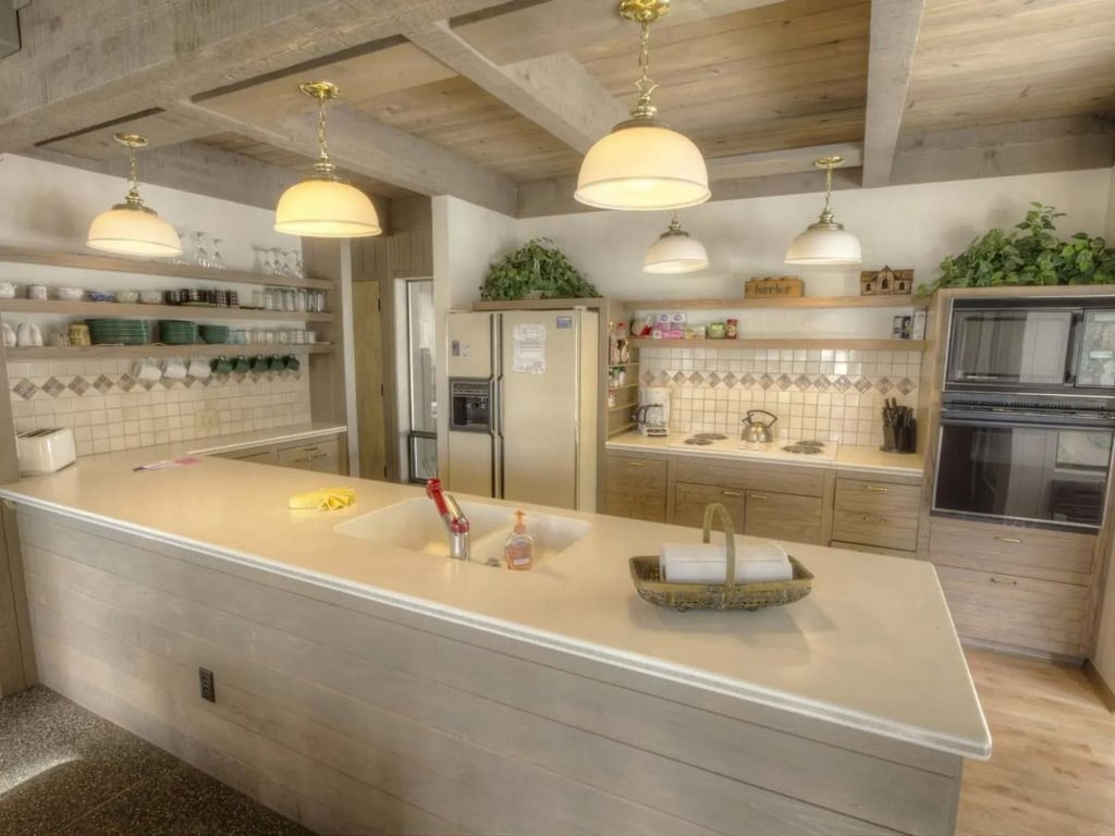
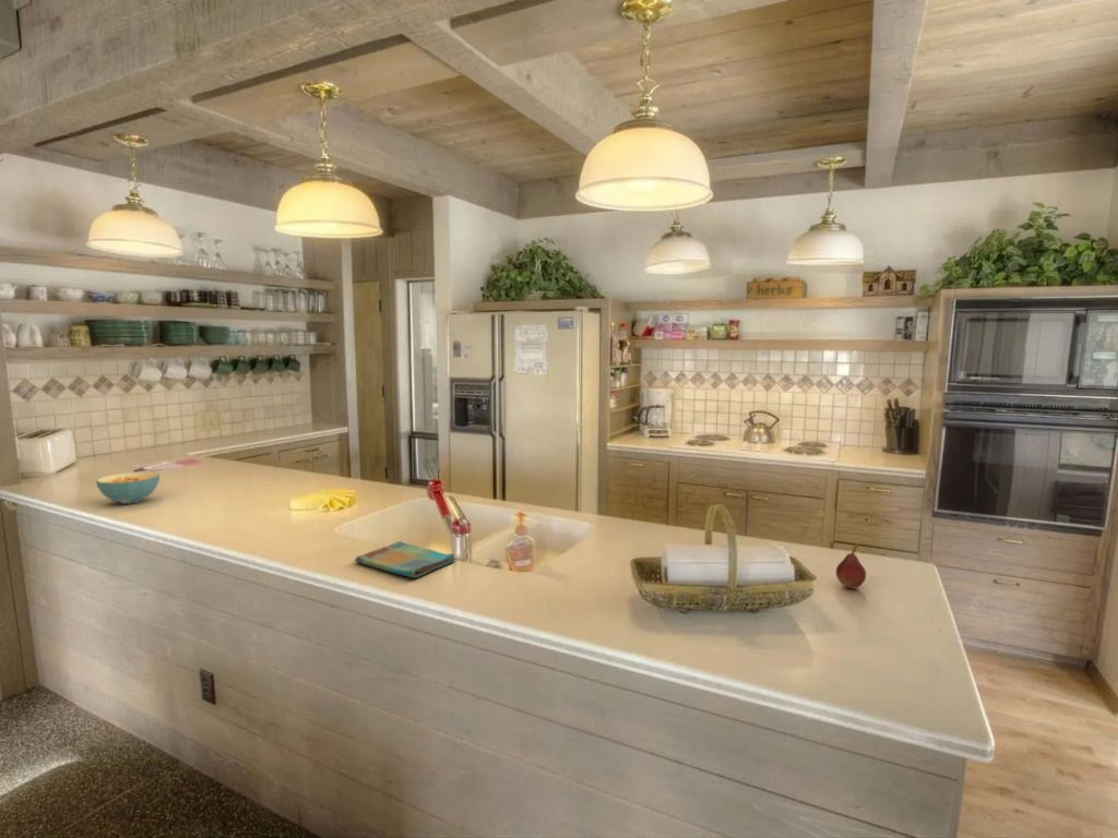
+ dish towel [354,540,456,579]
+ cereal bowl [95,471,160,505]
+ fruit [835,542,867,589]
